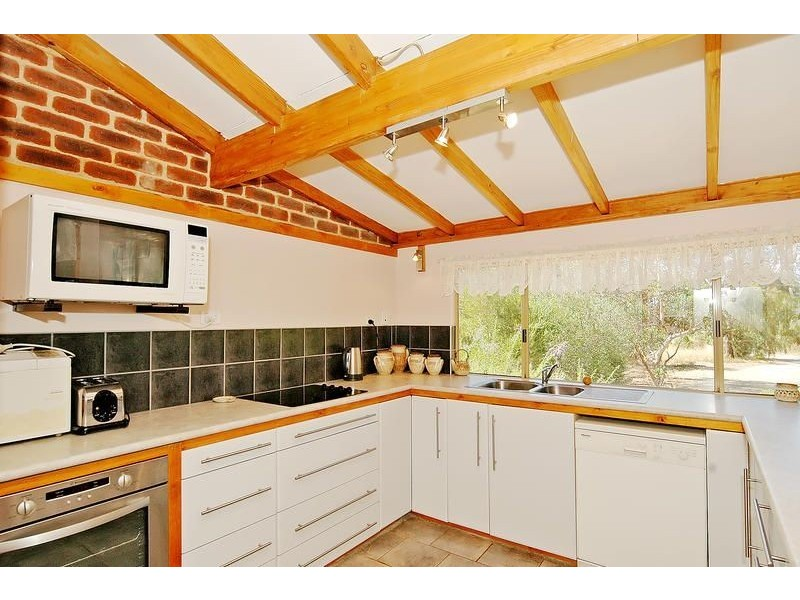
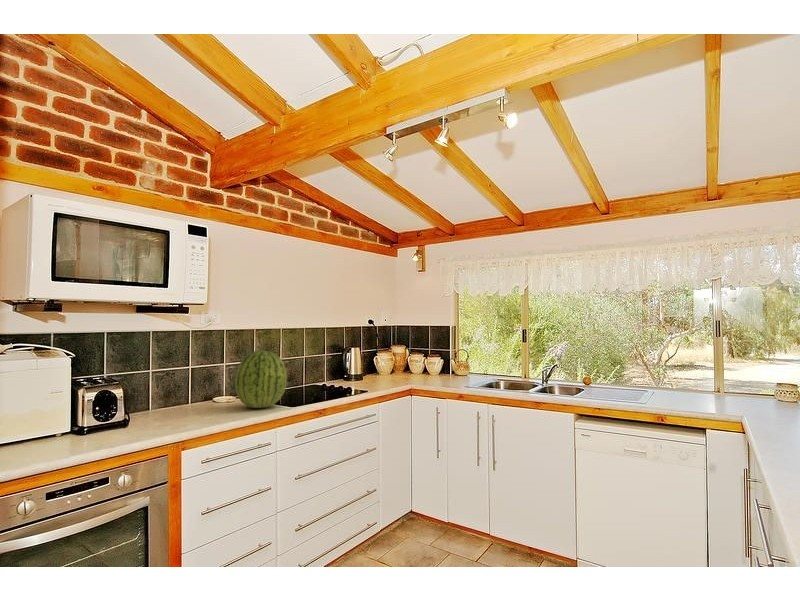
+ fruit [234,350,288,409]
